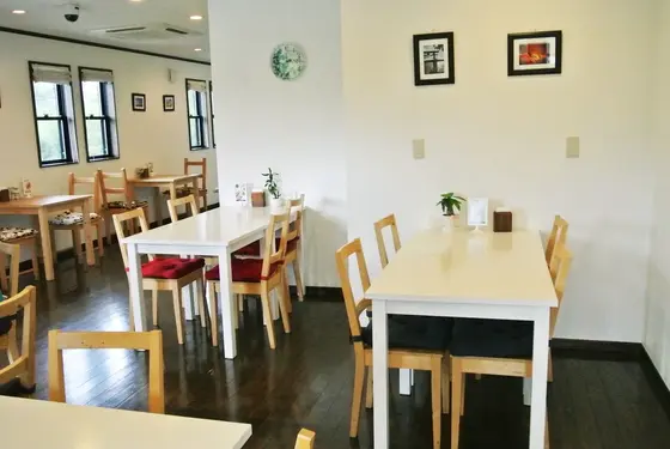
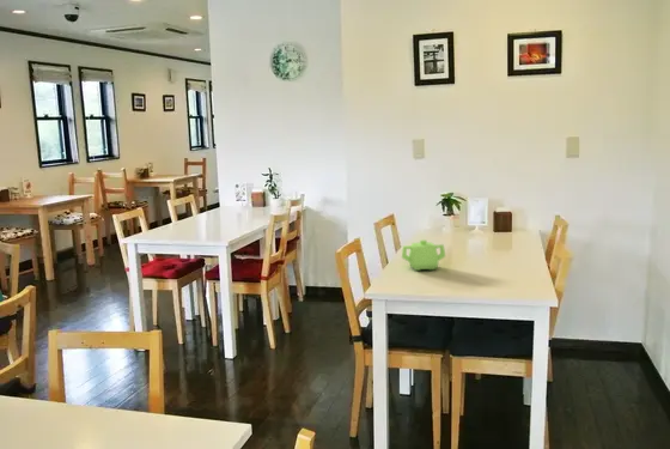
+ teapot [401,238,446,272]
